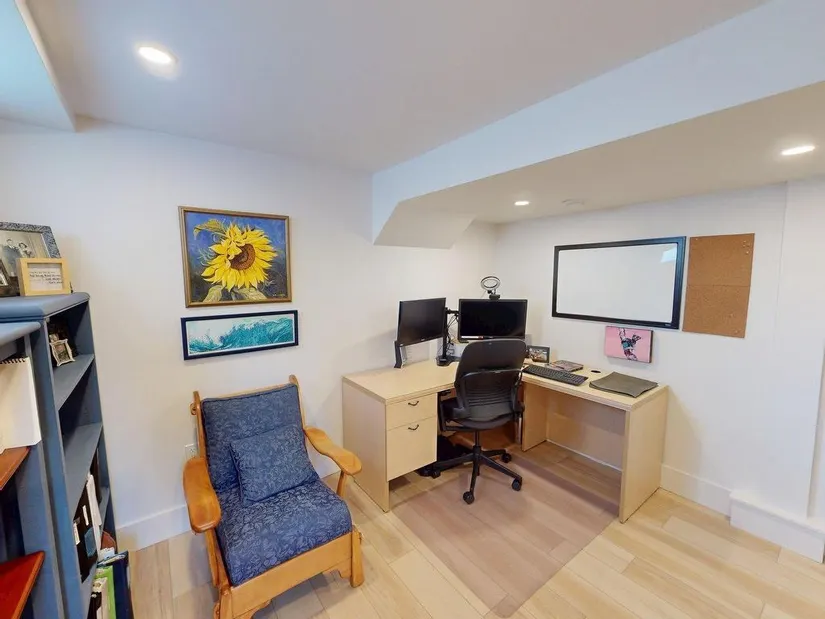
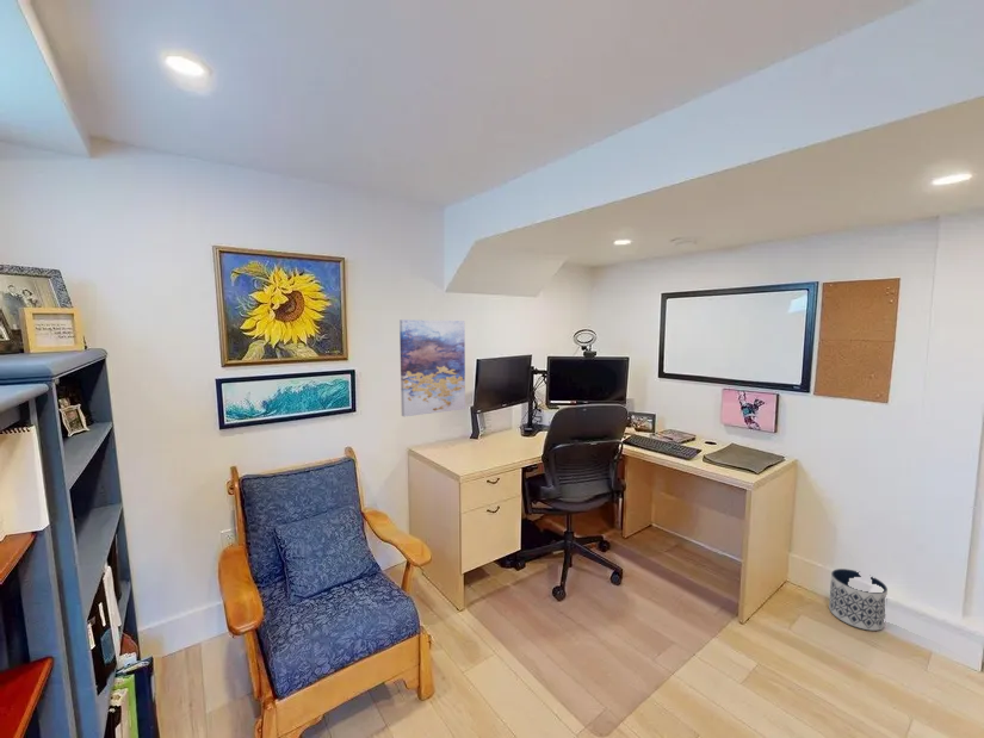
+ planter [828,568,889,632]
+ wall art [398,318,466,417]
